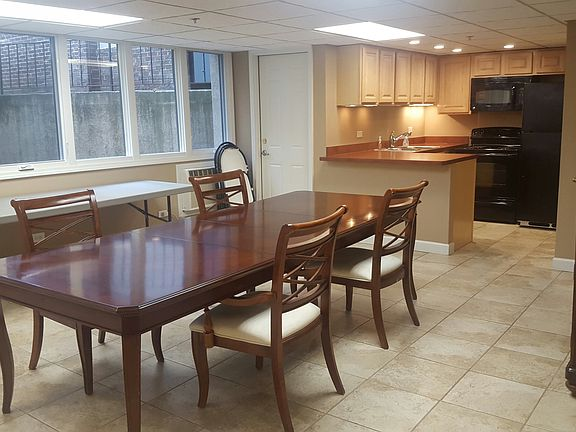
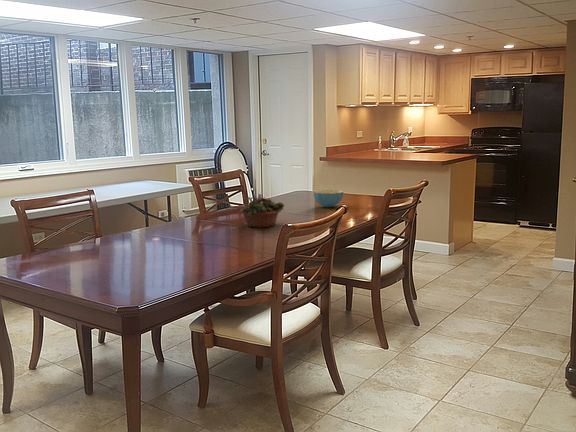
+ succulent planter [239,193,285,228]
+ cereal bowl [312,189,345,208]
